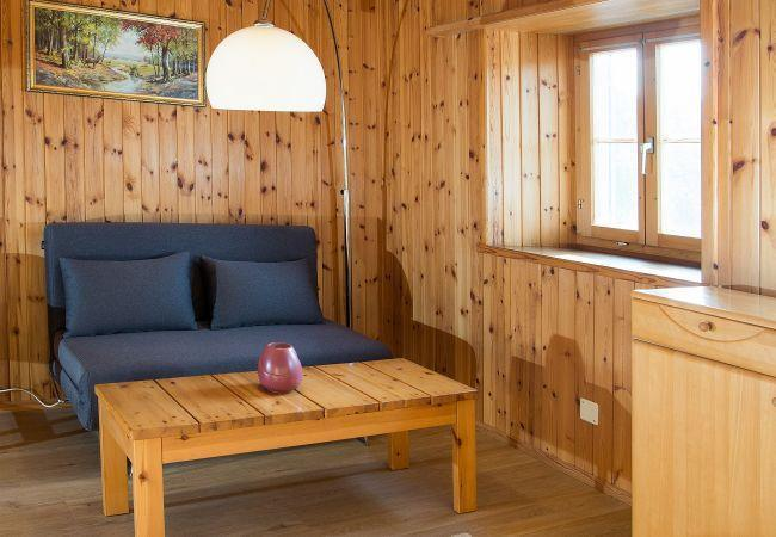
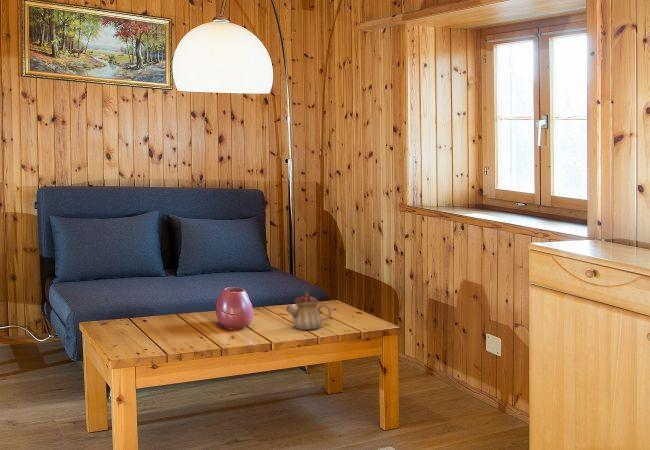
+ teapot [285,290,332,331]
